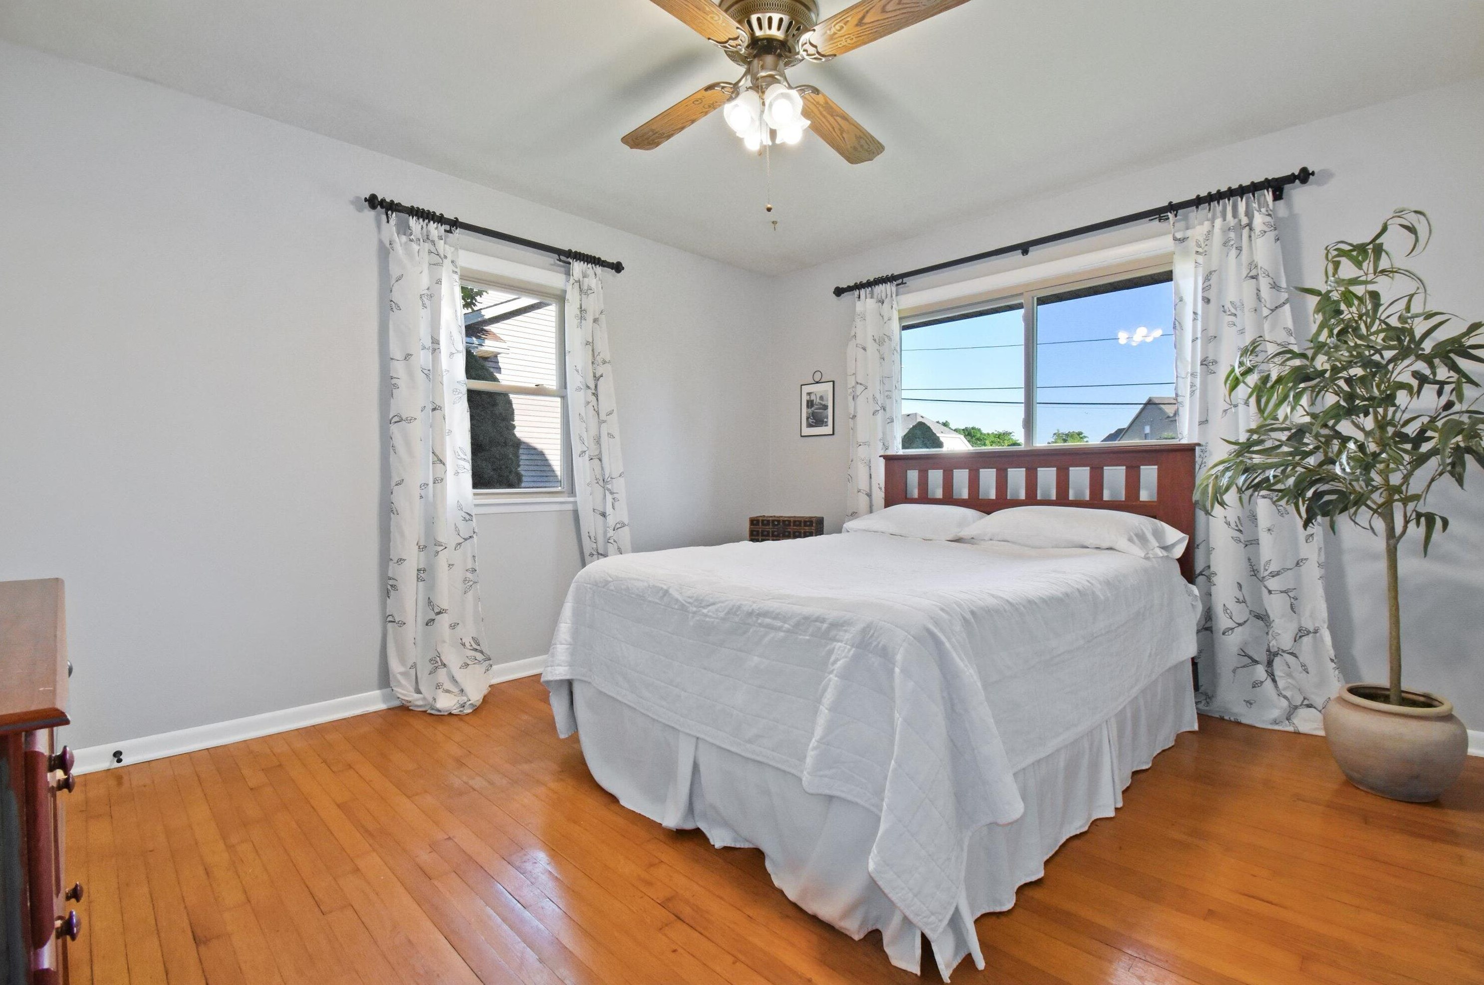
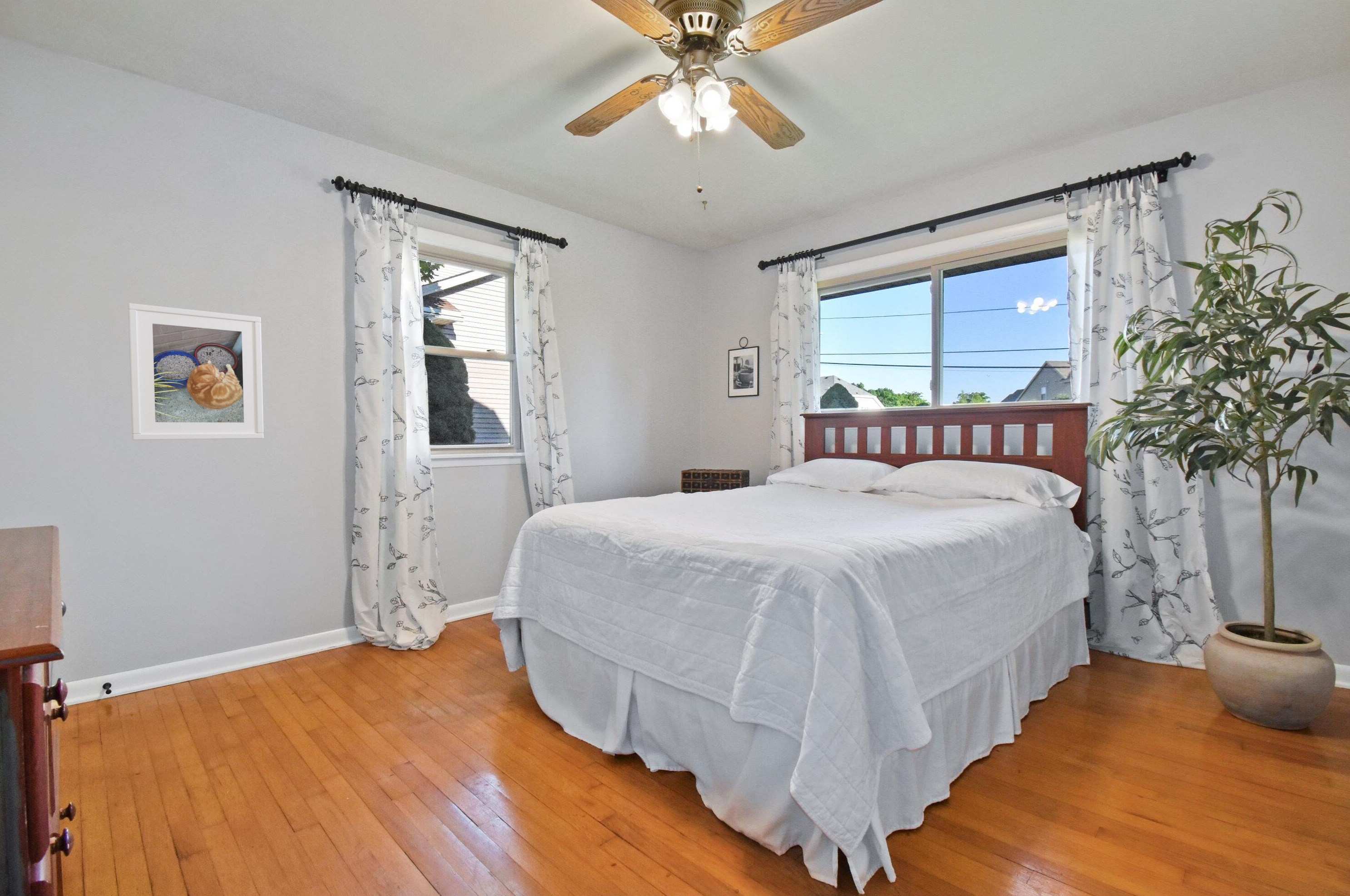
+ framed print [128,303,264,441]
